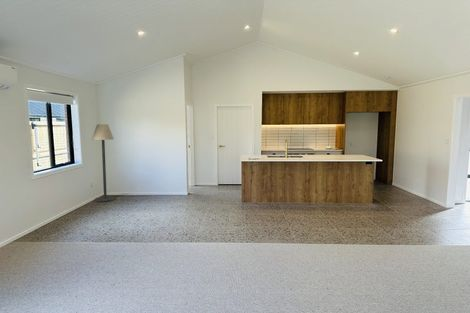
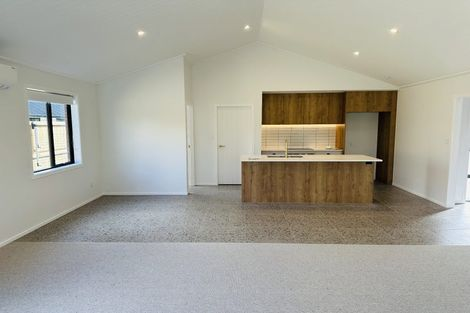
- floor lamp [91,123,117,203]
